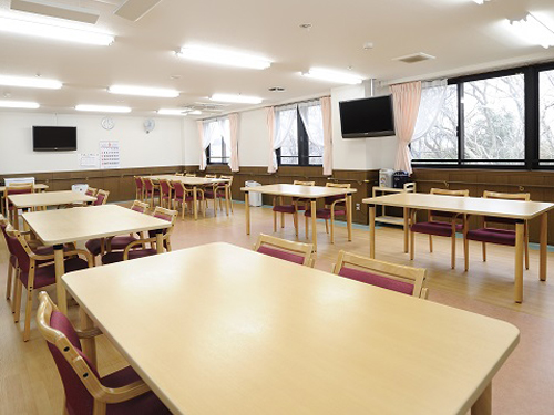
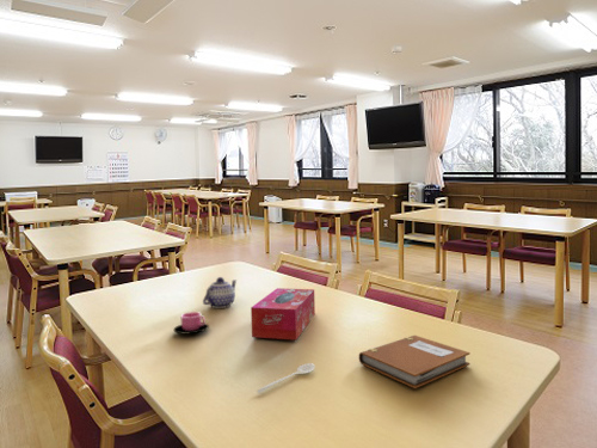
+ teapot [202,276,238,309]
+ notebook [358,335,472,389]
+ cup [172,311,210,335]
+ stirrer [256,362,316,394]
+ tissue box [250,287,316,340]
